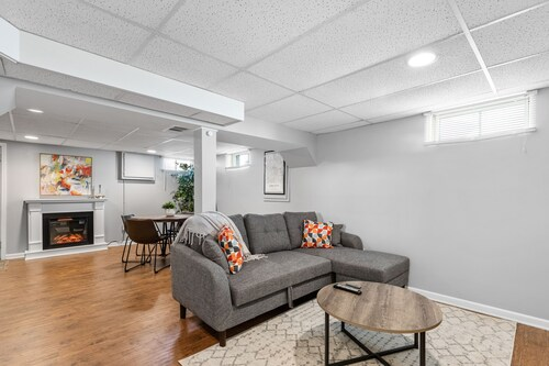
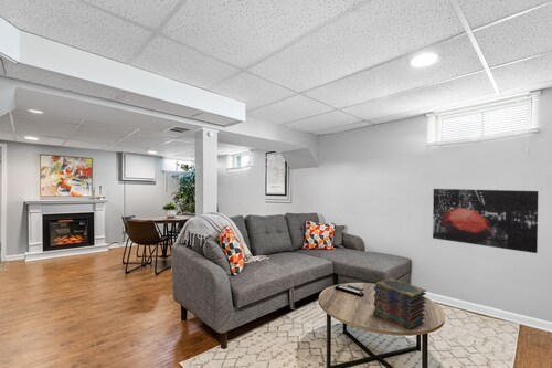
+ wall art [432,188,540,254]
+ book stack [372,277,427,332]
